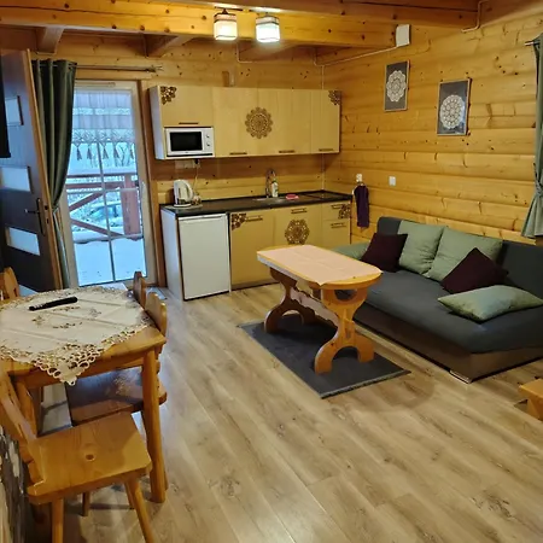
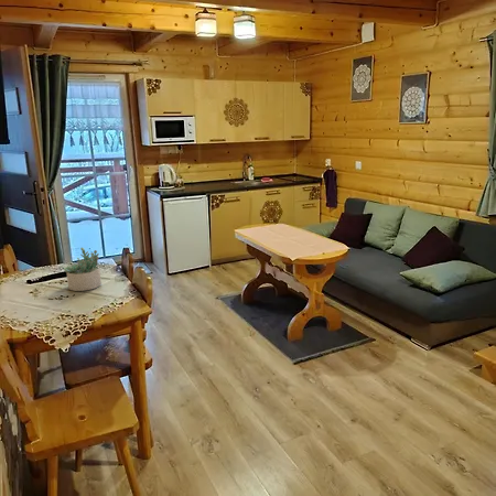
+ succulent plant [63,247,103,292]
